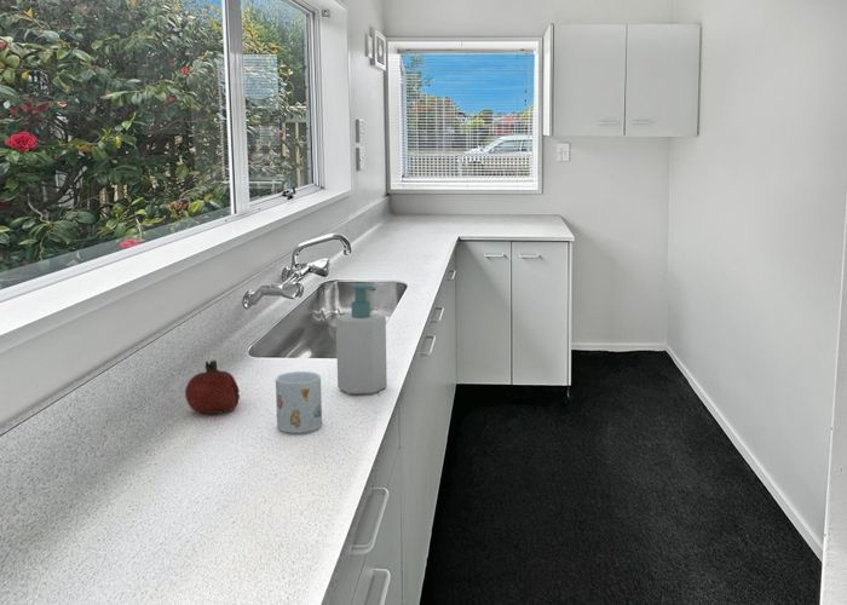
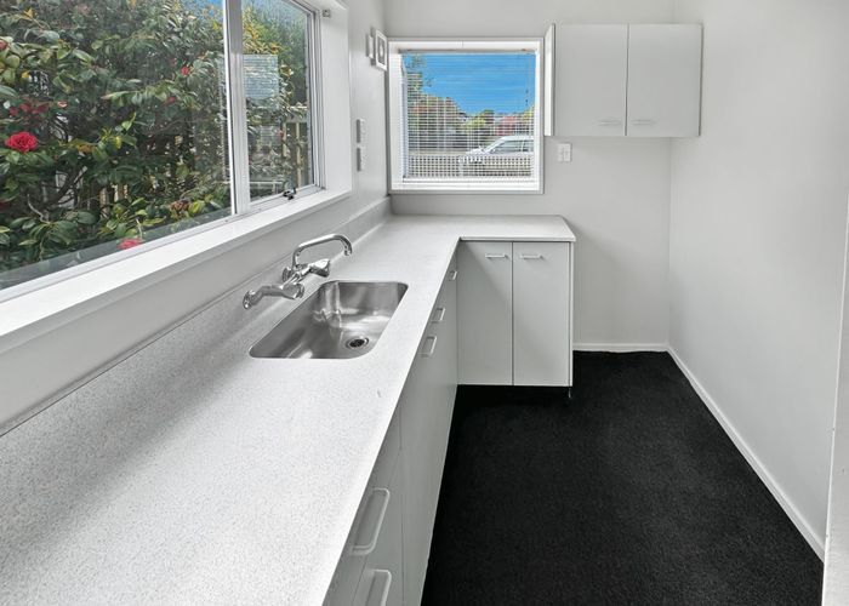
- soap bottle [335,283,388,394]
- fruit [184,359,241,415]
- mug [275,370,323,434]
